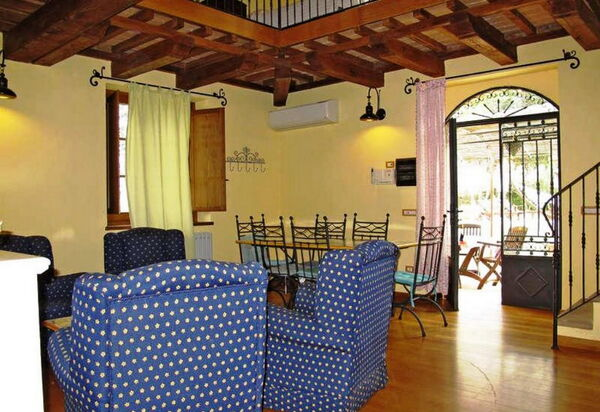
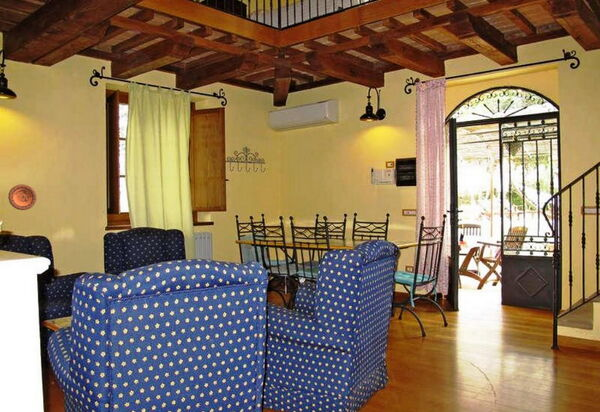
+ decorative plate [7,183,37,211]
